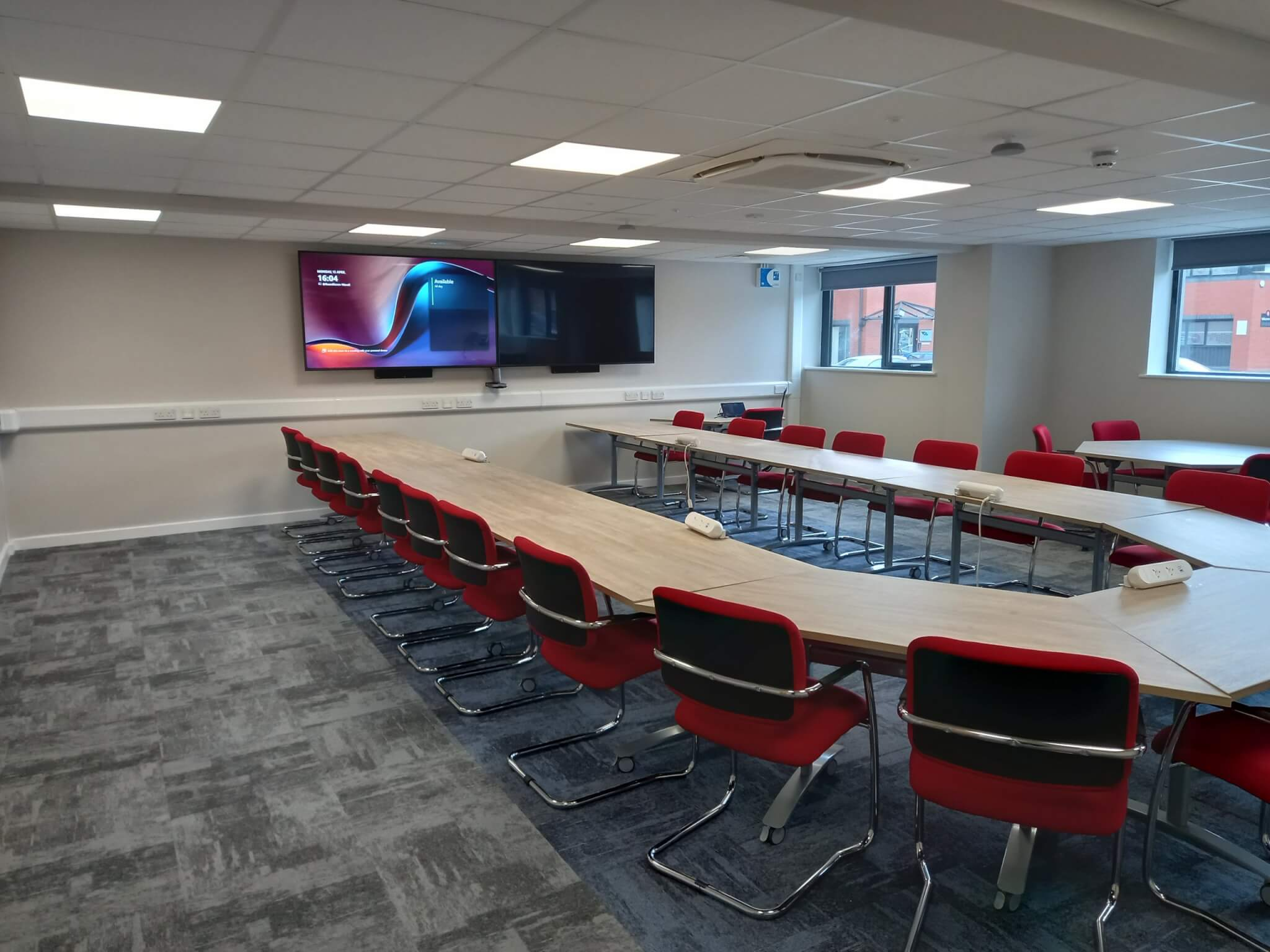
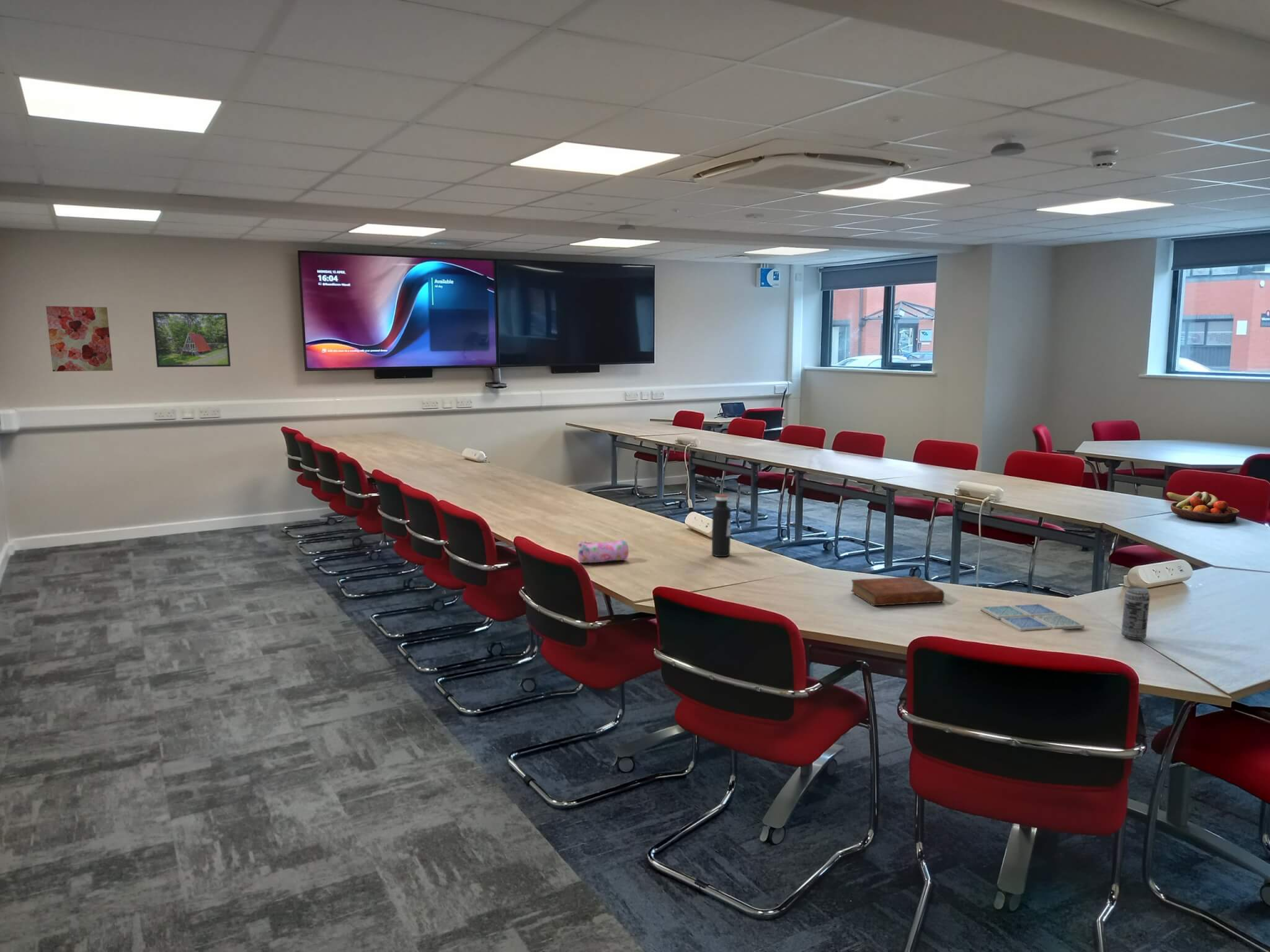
+ drink coaster [980,603,1085,632]
+ pencil case [576,539,629,563]
+ fruit bowl [1166,491,1240,523]
+ beverage can [1121,585,1150,640]
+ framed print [152,311,231,368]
+ bible [851,576,945,607]
+ wall art [45,306,113,372]
+ water bottle [711,493,731,557]
